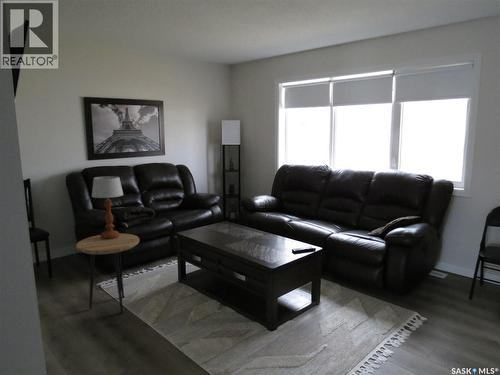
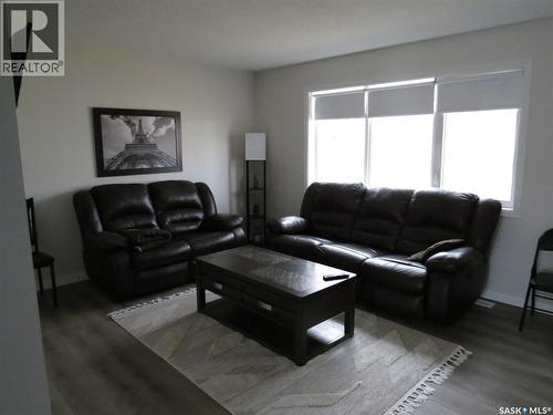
- side table [75,233,140,314]
- table lamp [91,175,124,239]
